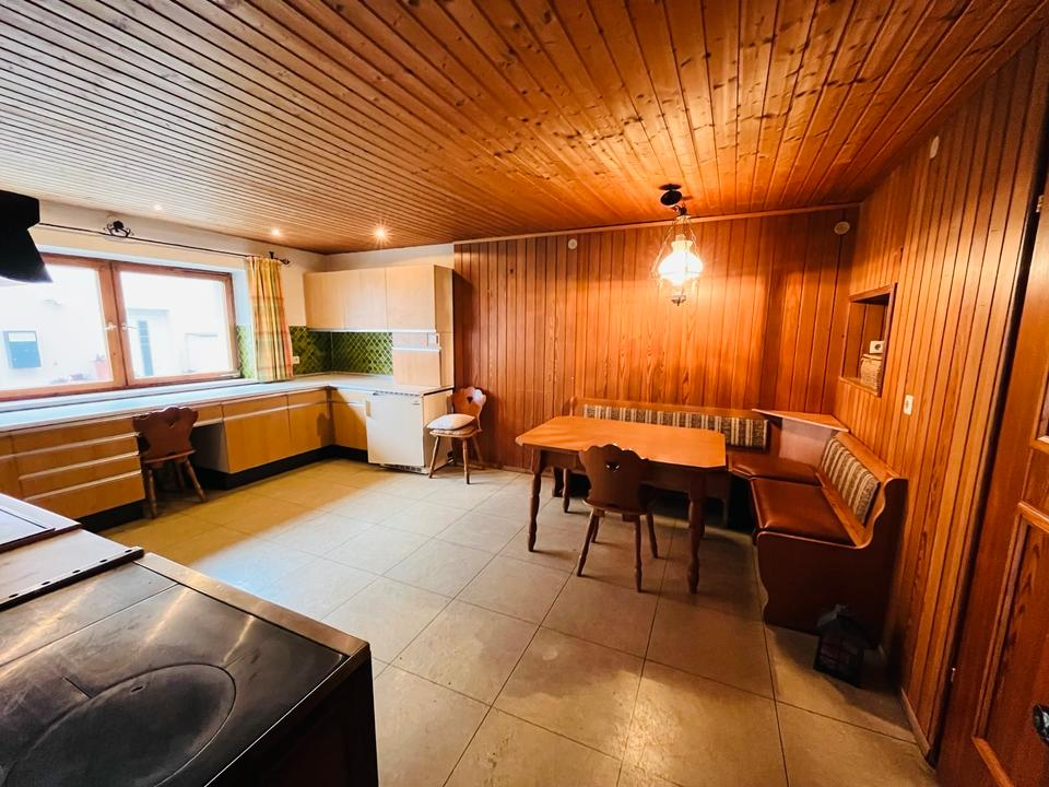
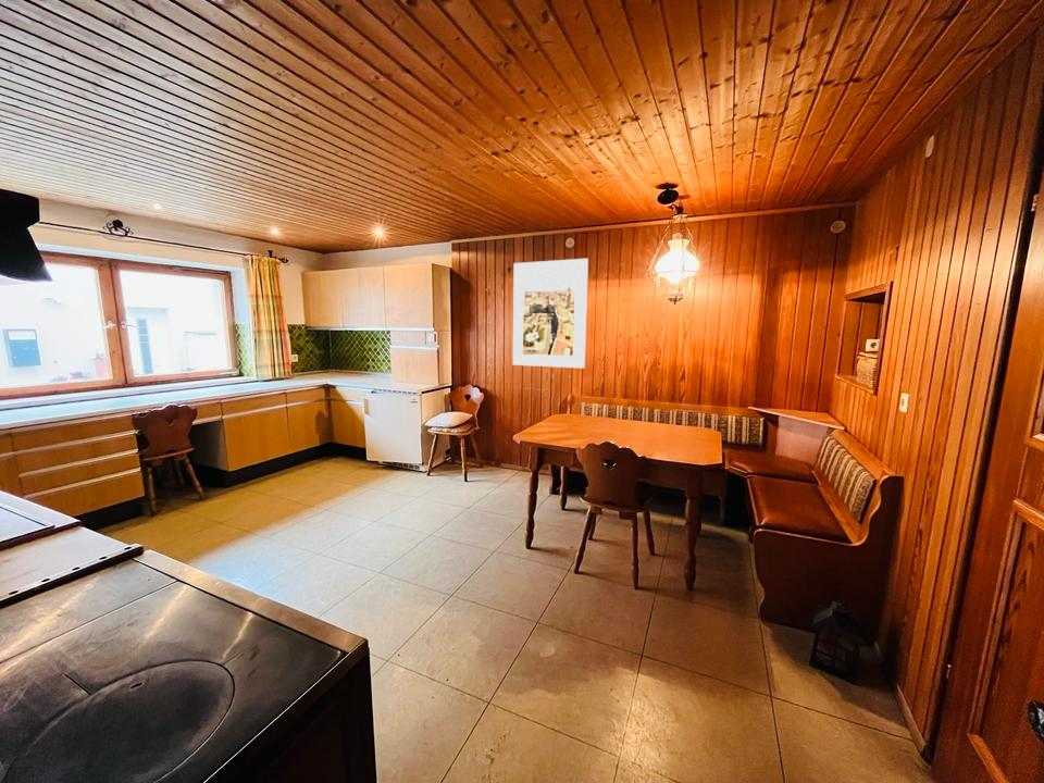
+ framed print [511,258,589,369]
